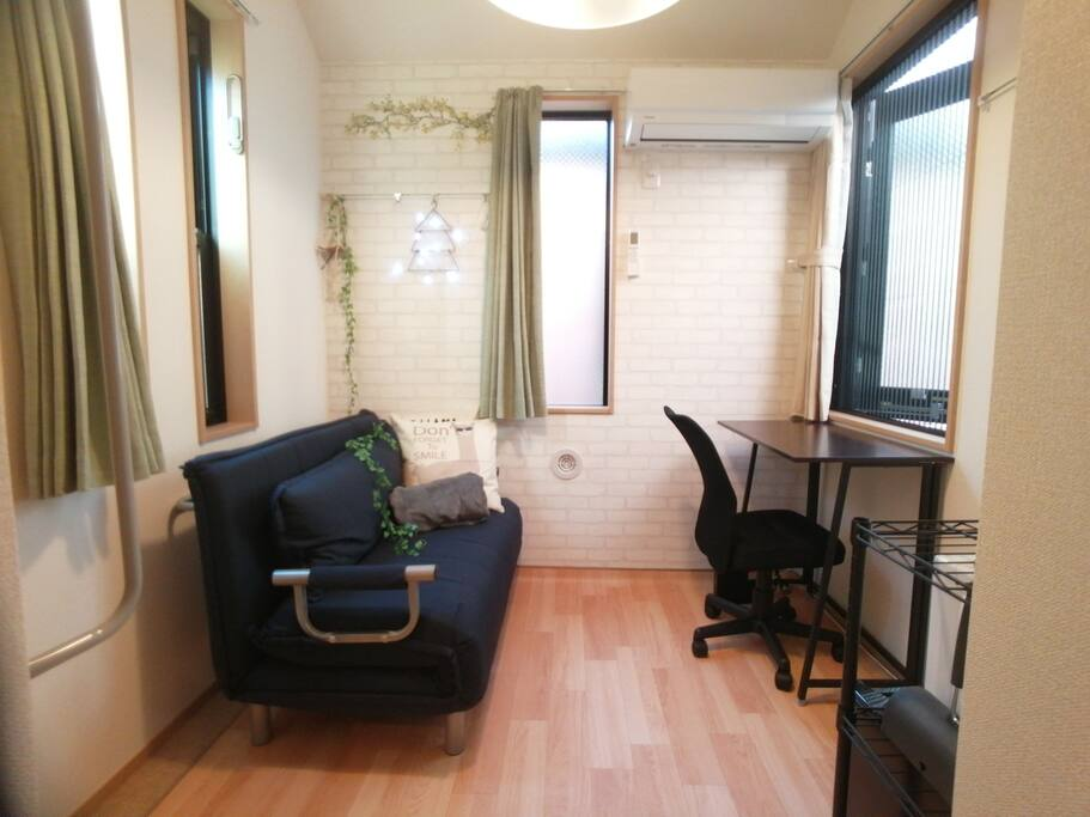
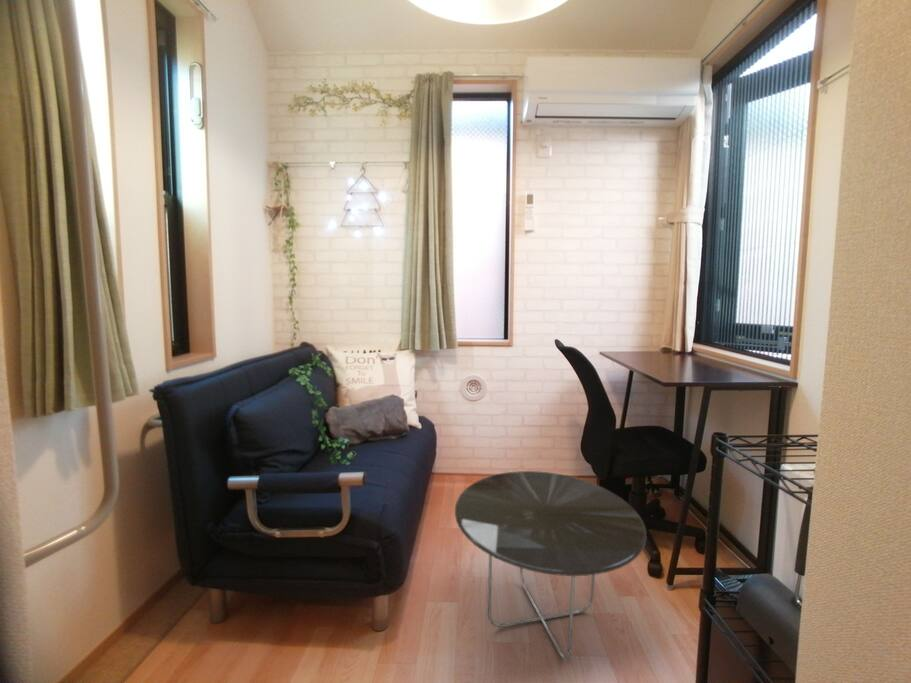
+ side table [454,470,647,662]
